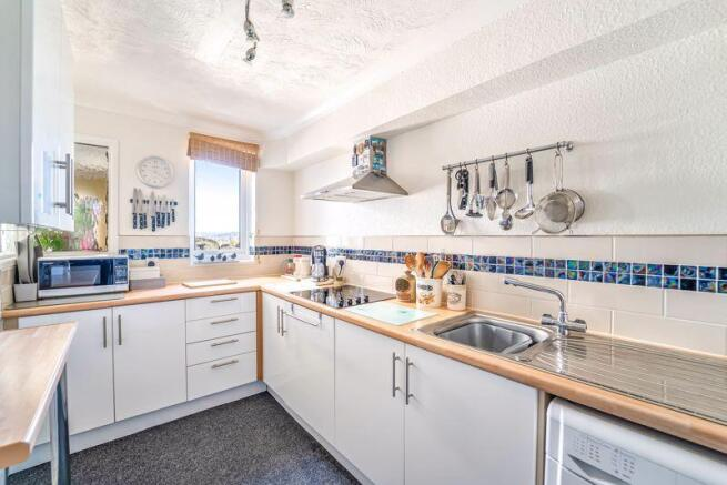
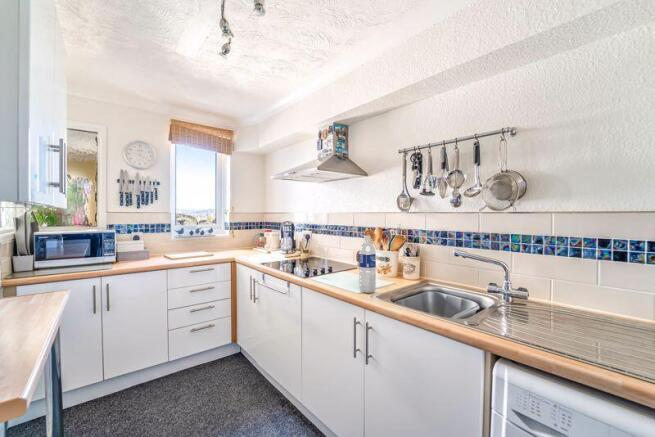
+ water bottle [358,235,377,294]
